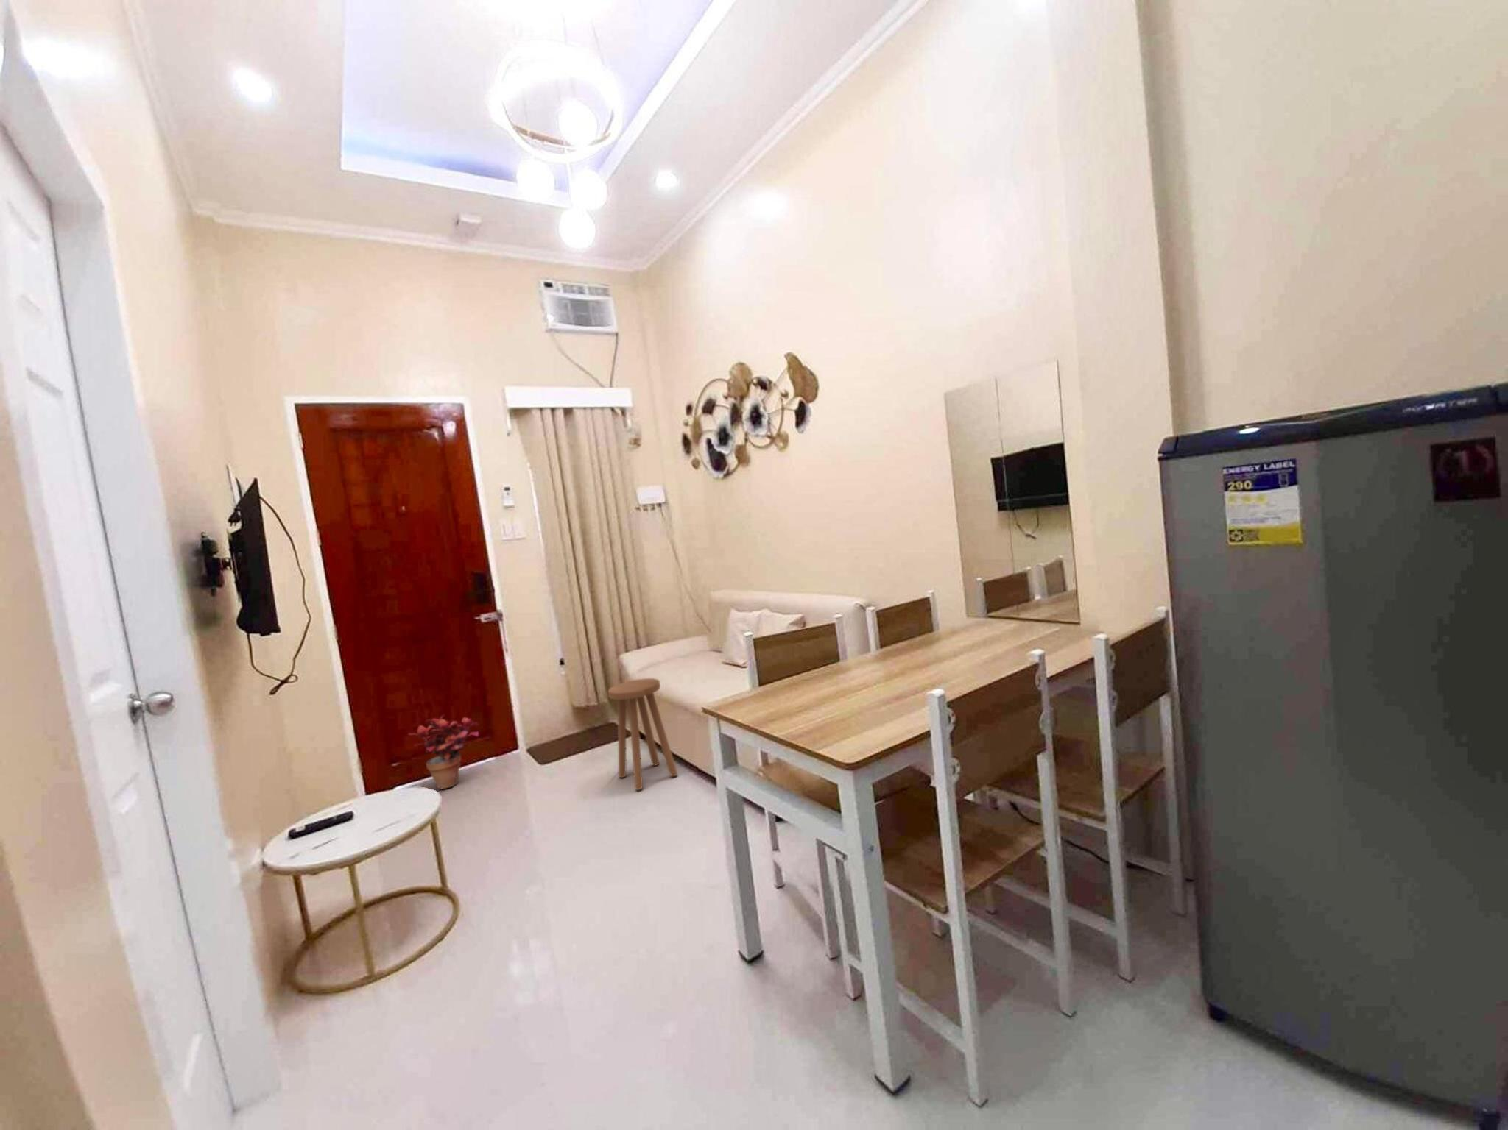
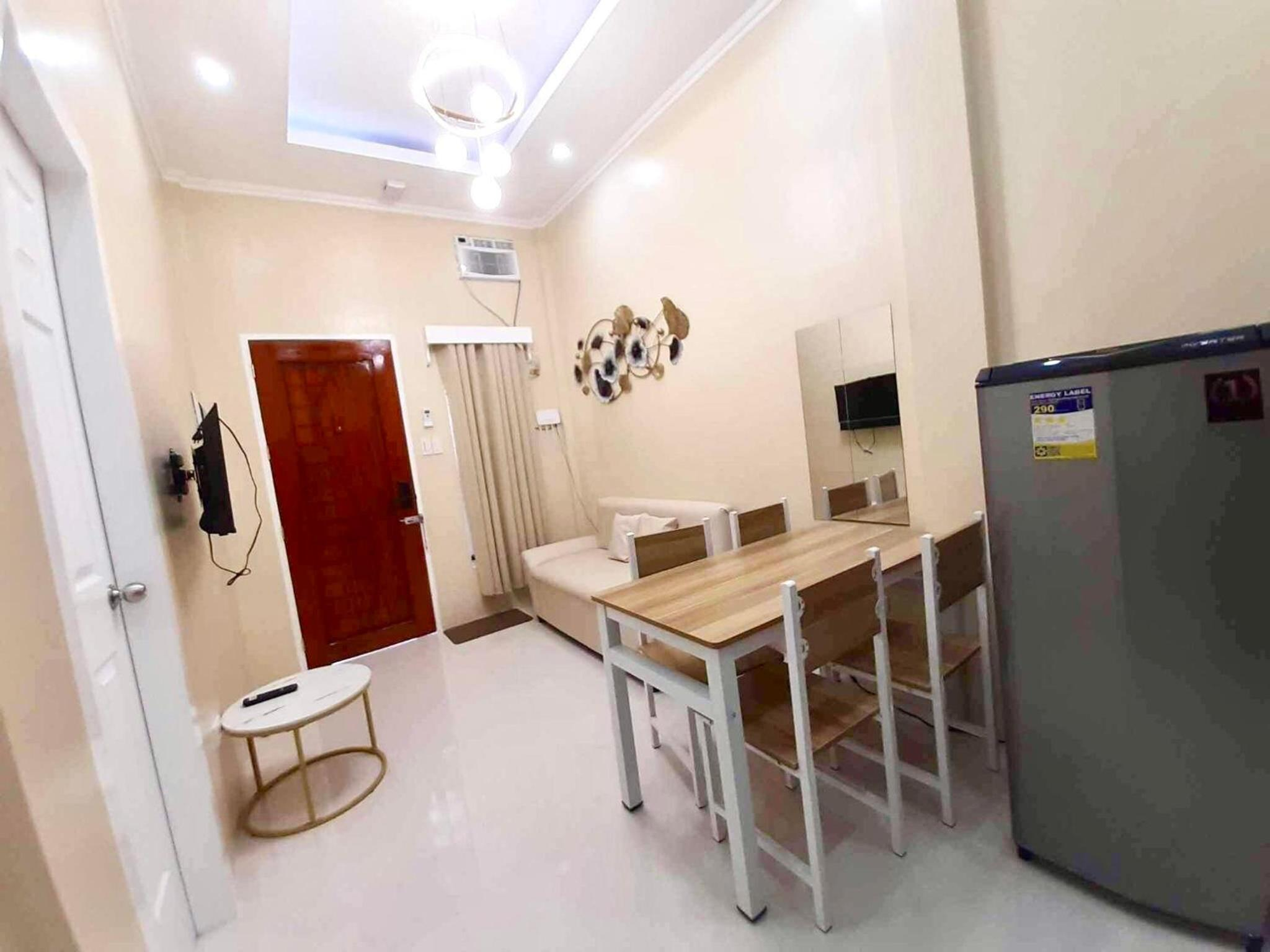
- potted plant [407,713,480,791]
- stool [608,678,678,791]
